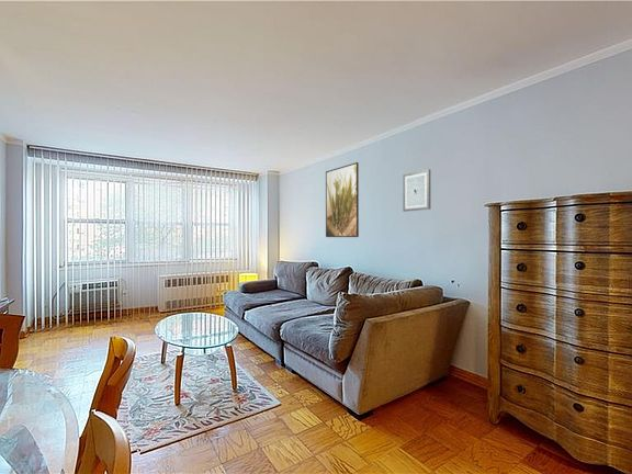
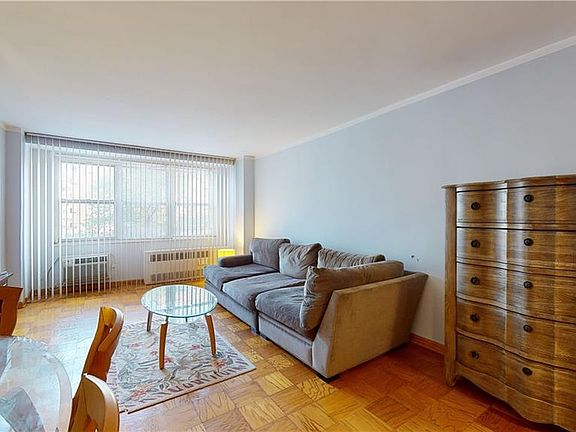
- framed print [325,161,360,238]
- wall art [402,168,431,213]
